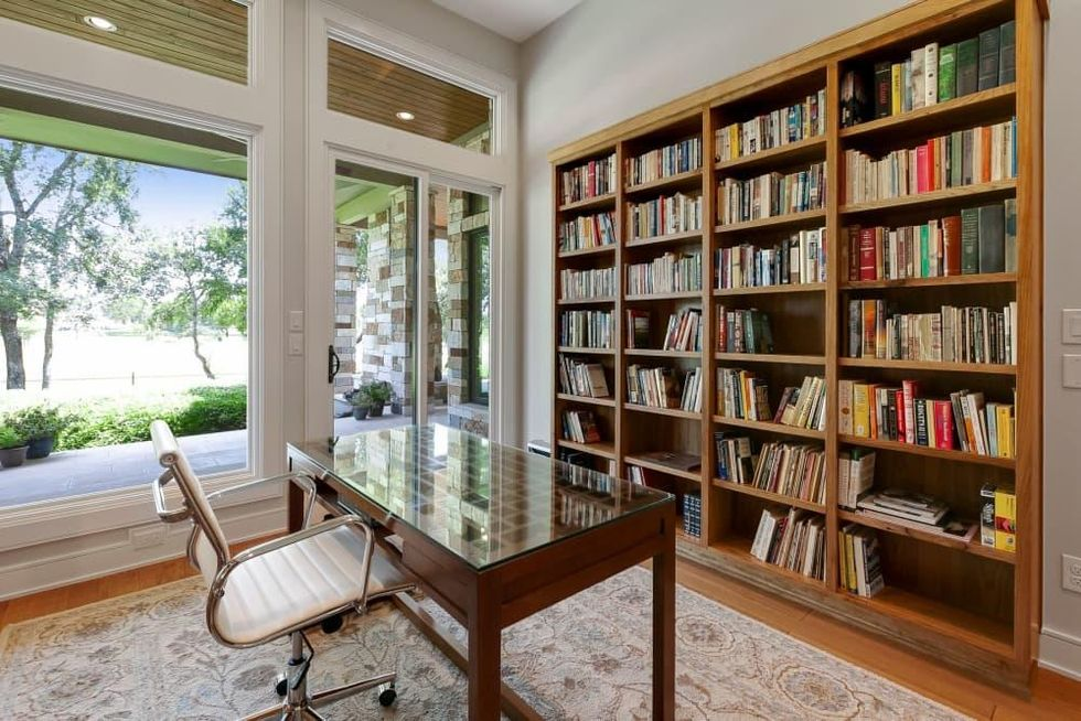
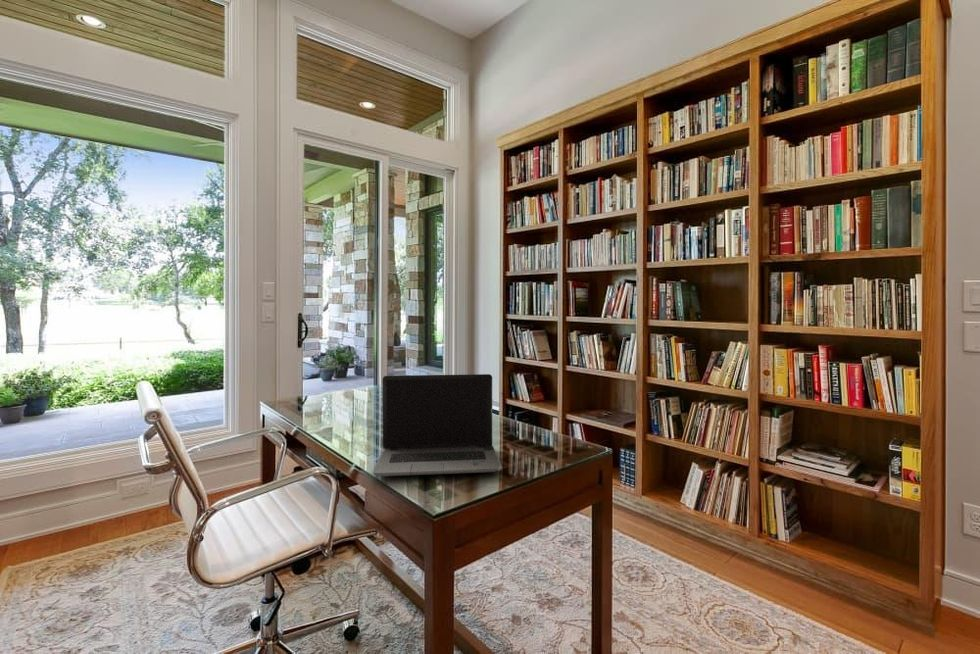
+ laptop computer [372,373,503,477]
